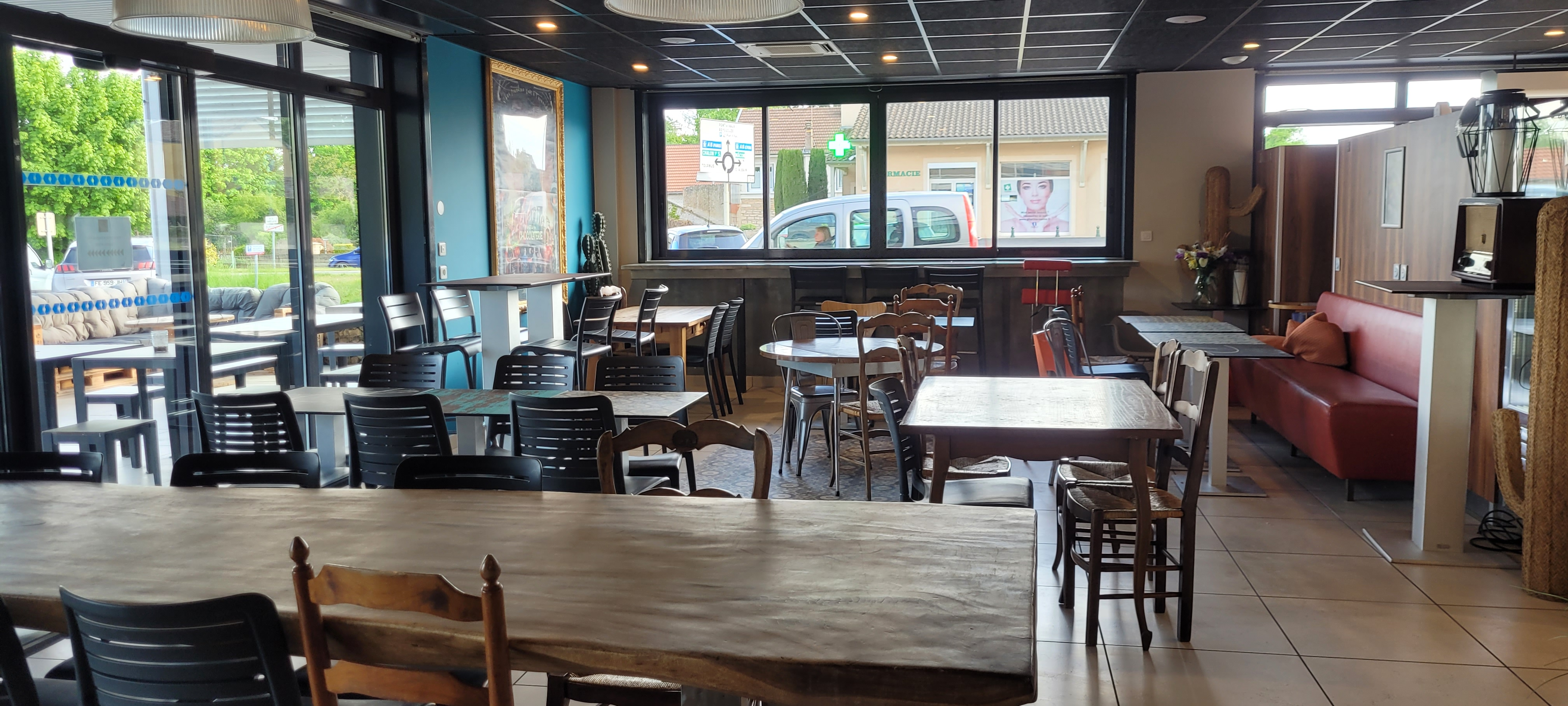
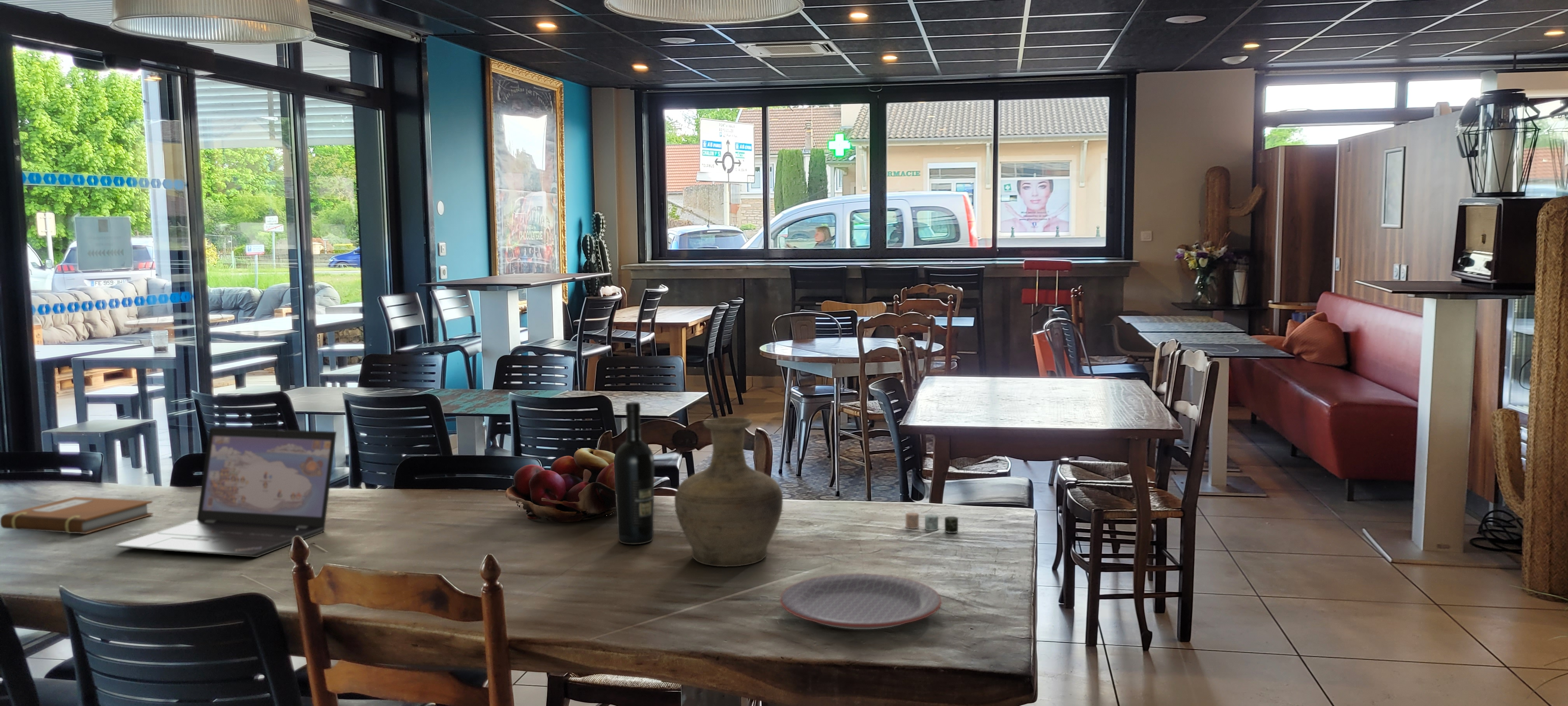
+ candle [905,512,959,533]
+ notebook [0,496,154,534]
+ plate [779,573,942,630]
+ fruit basket [505,447,656,523]
+ laptop [115,427,337,557]
+ wine bottle [614,402,654,545]
+ vase [674,417,783,567]
